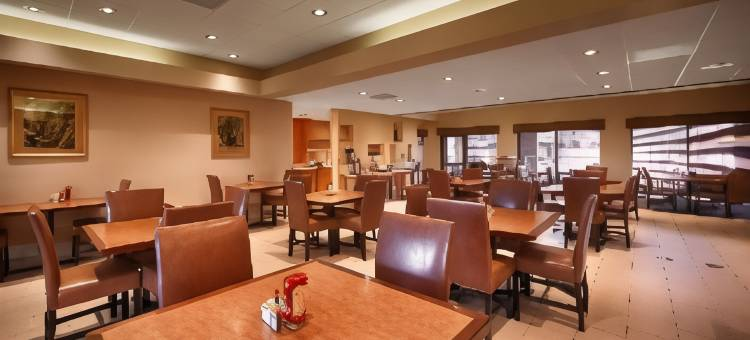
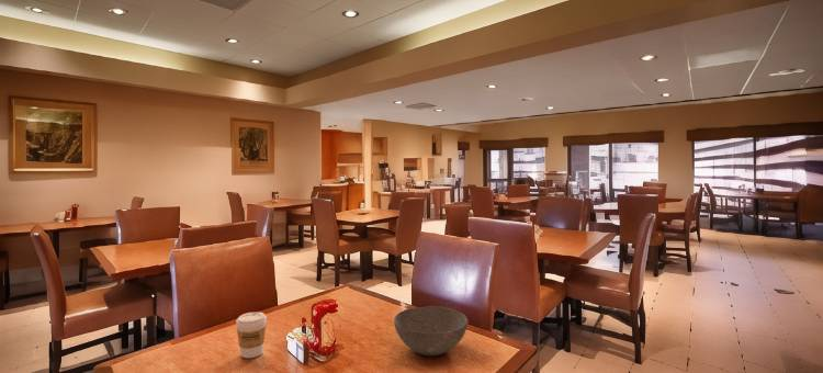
+ bowl [393,305,469,357]
+ coffee cup [235,310,268,359]
